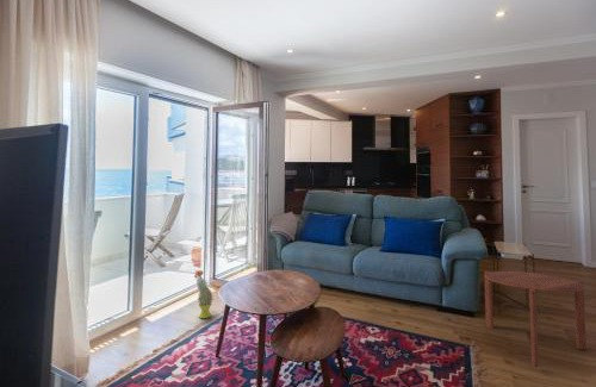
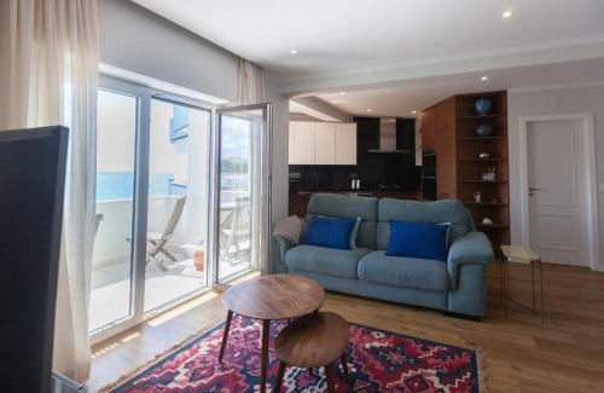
- side table [483,270,588,368]
- decorative plant [193,269,213,319]
